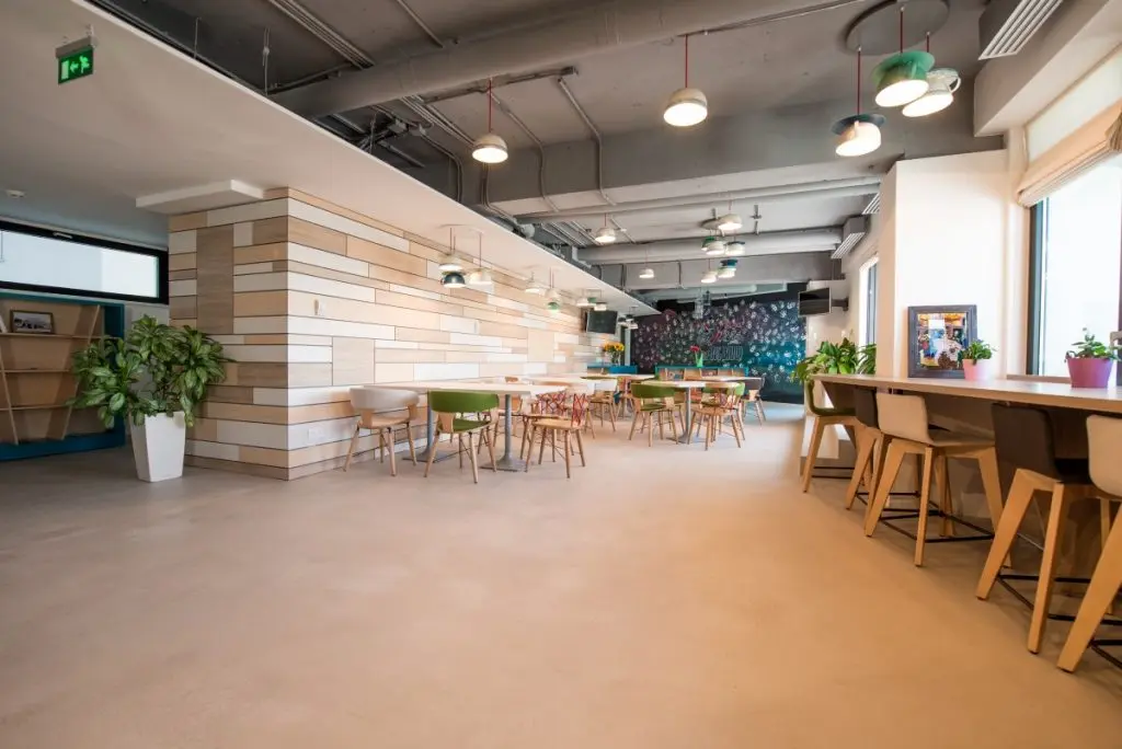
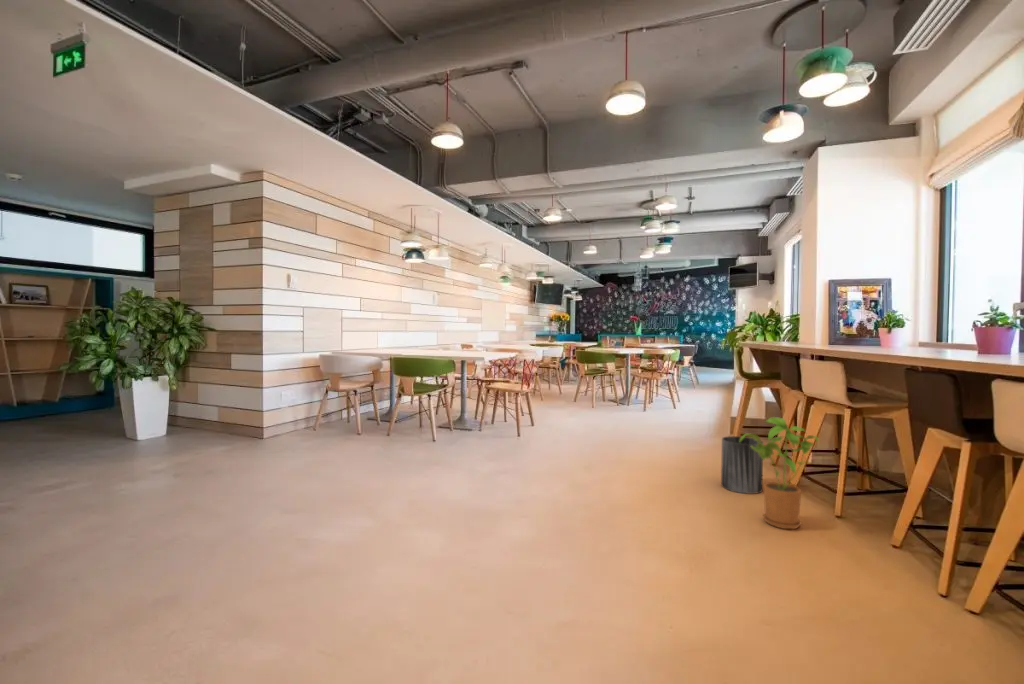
+ trash can [720,435,764,495]
+ house plant [739,416,820,530]
